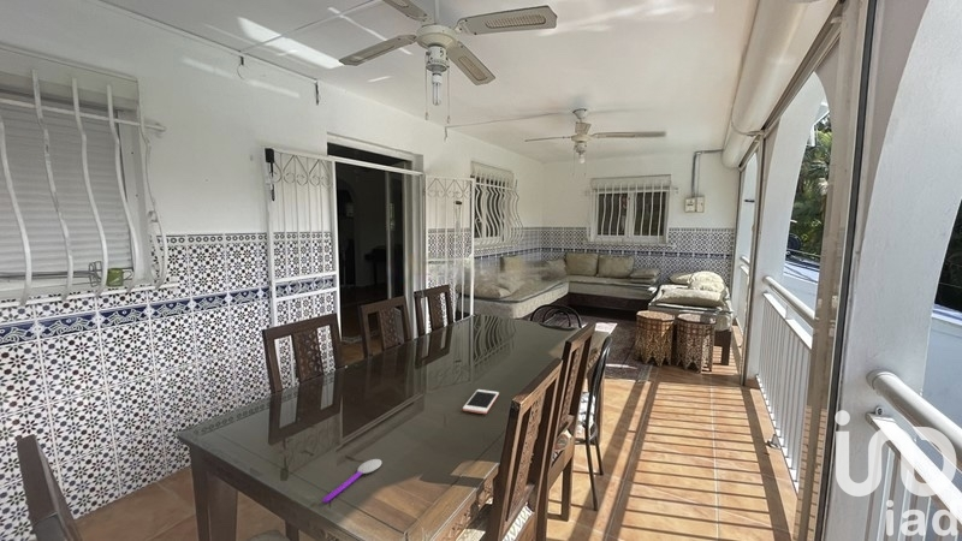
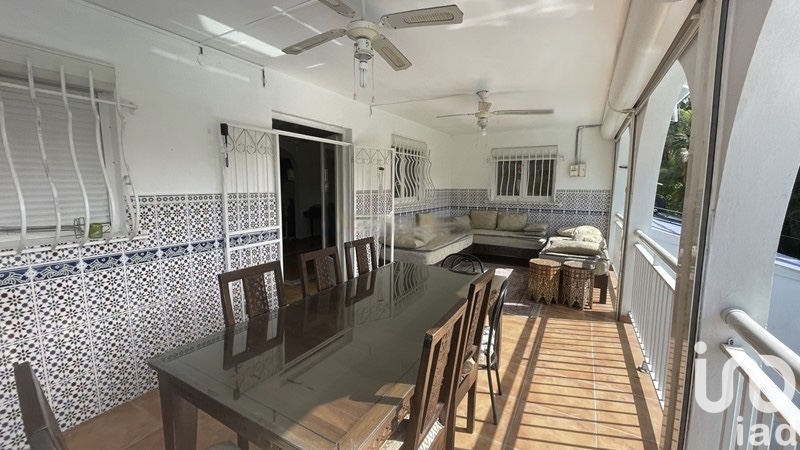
- spoon [321,458,382,504]
- cell phone [462,388,500,415]
